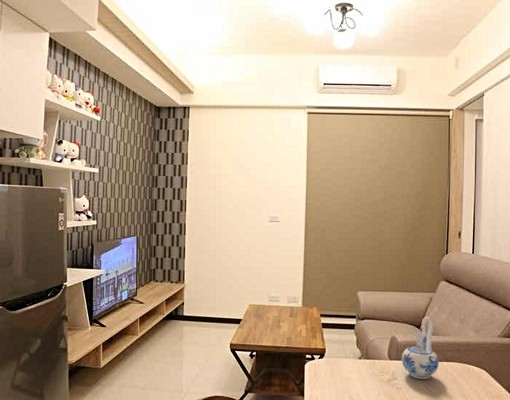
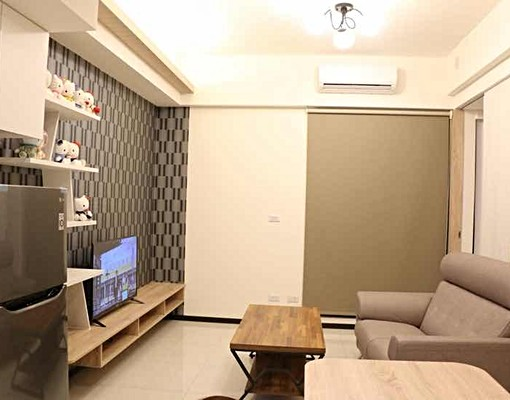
- ceramic pitcher [401,316,440,380]
